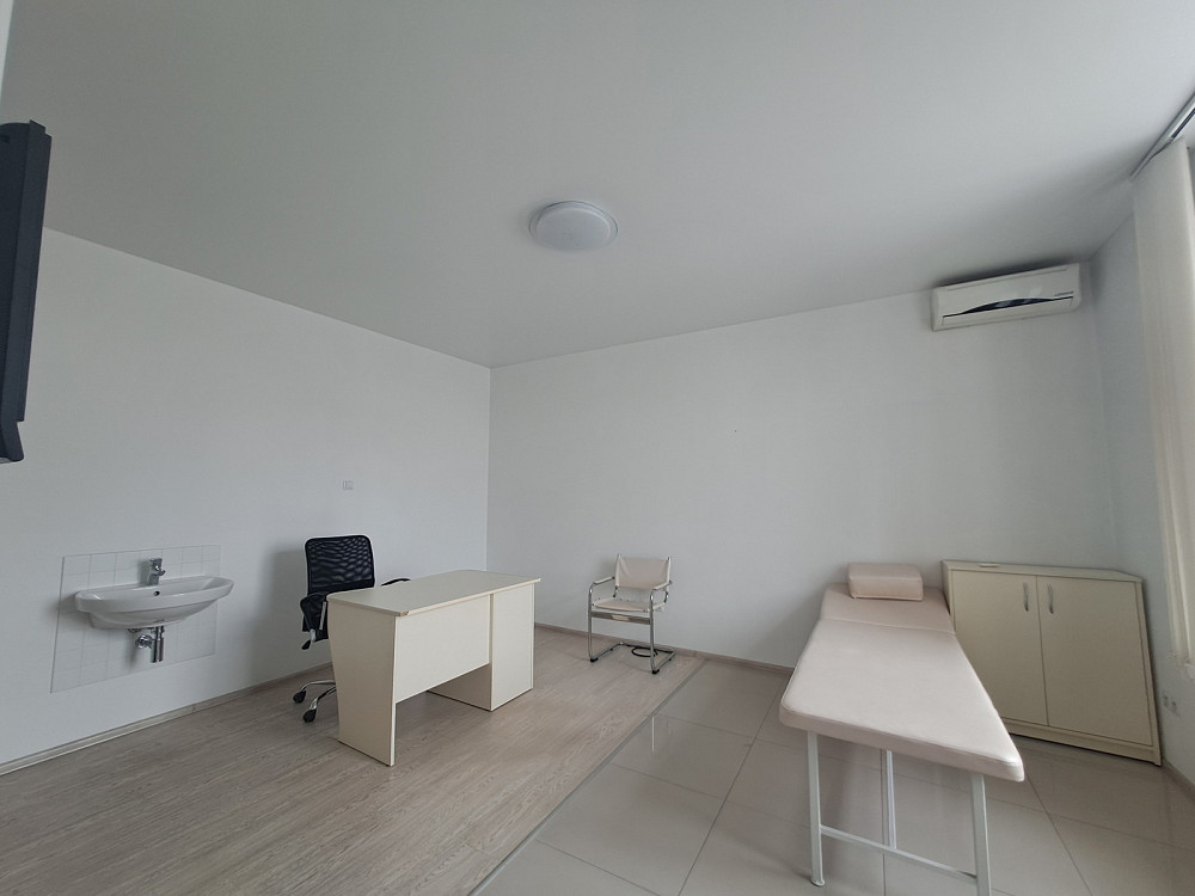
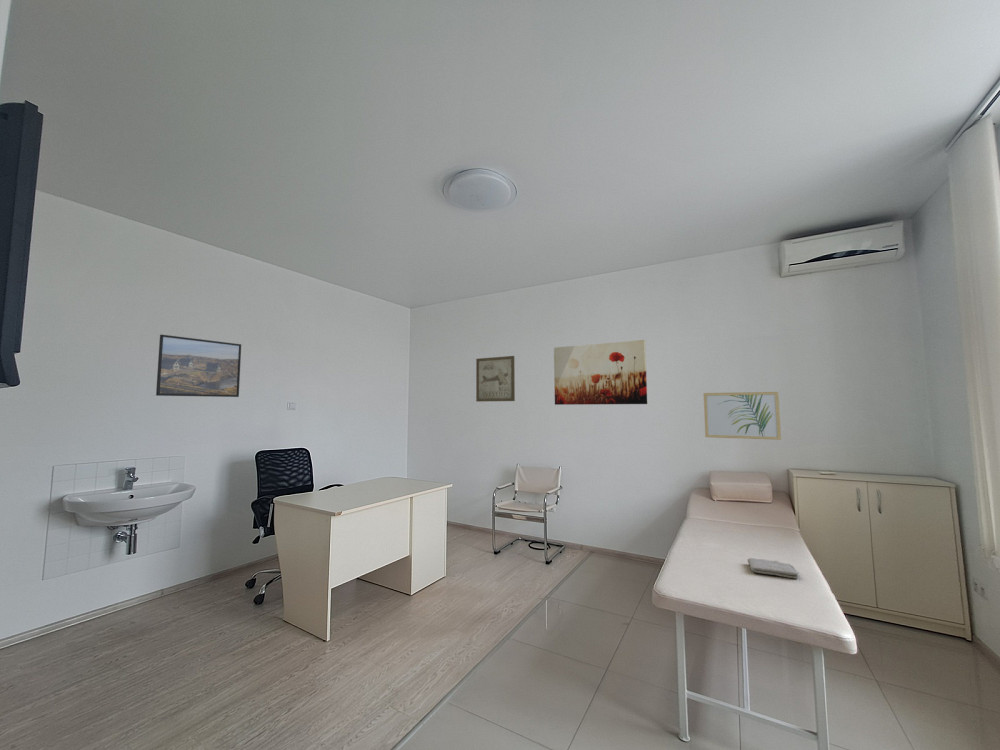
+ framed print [155,334,242,398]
+ wall art [475,355,516,403]
+ wall art [553,339,648,406]
+ wall art [702,391,782,441]
+ washcloth [746,557,799,580]
